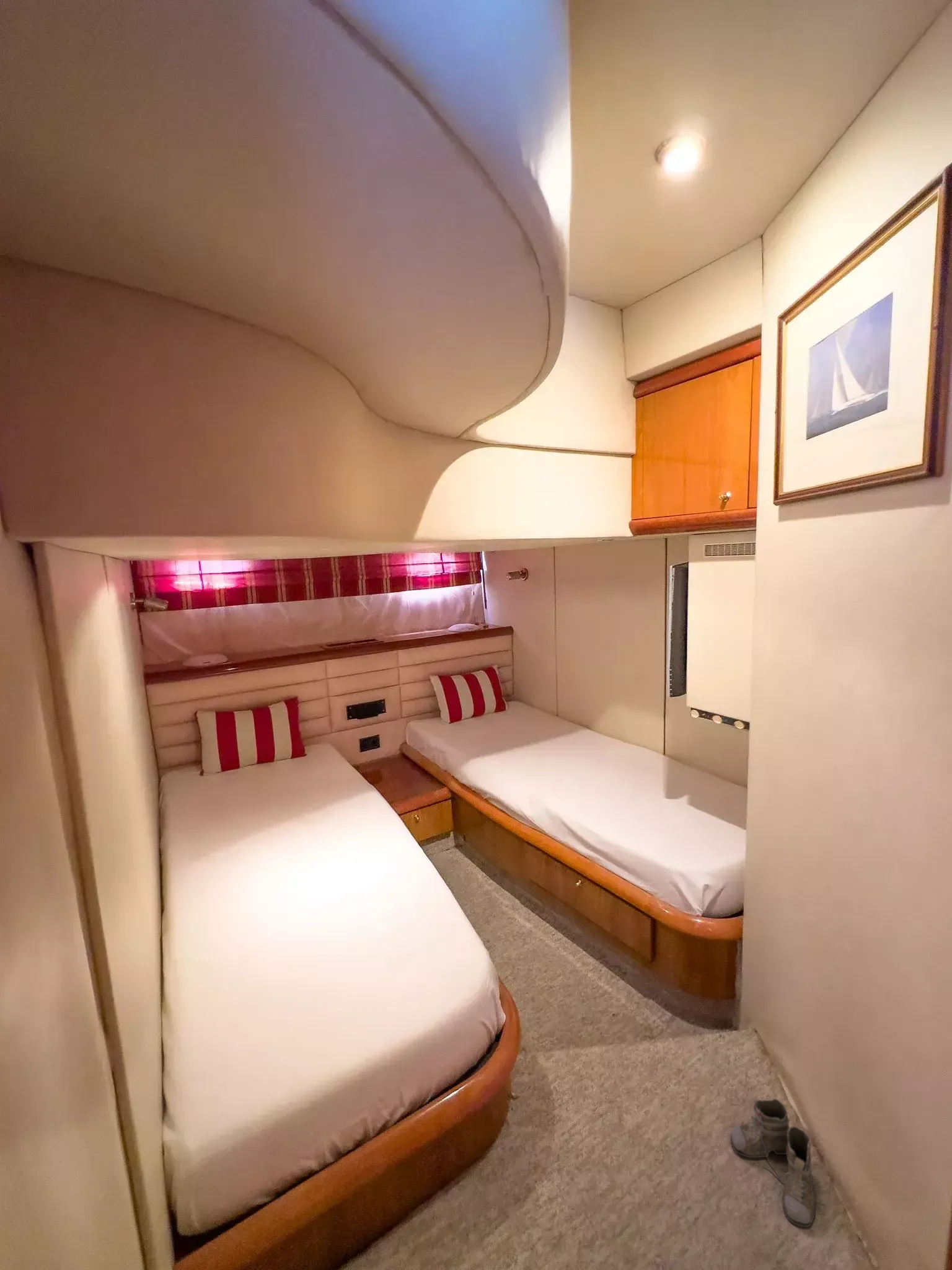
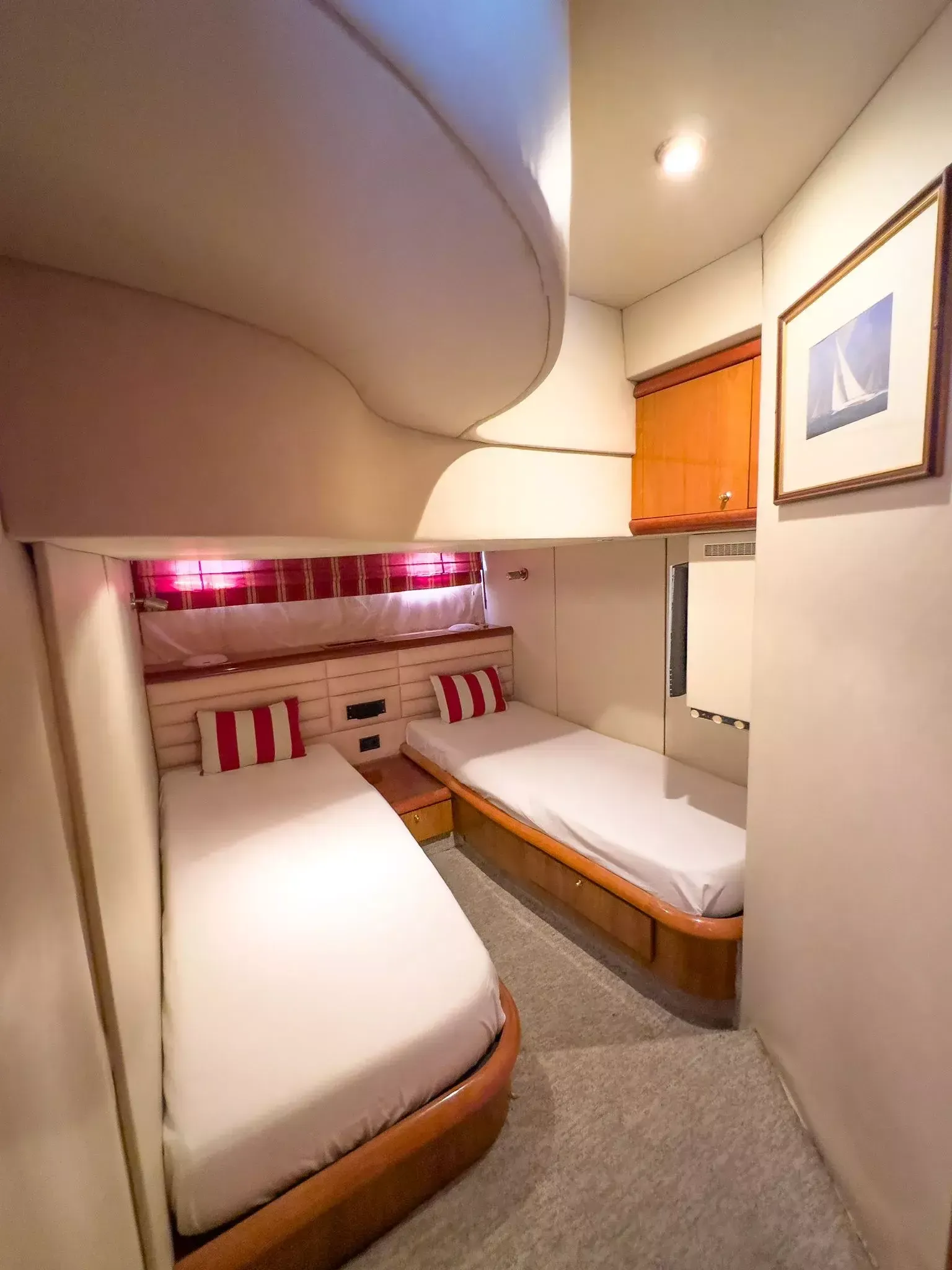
- boots [730,1098,828,1228]
